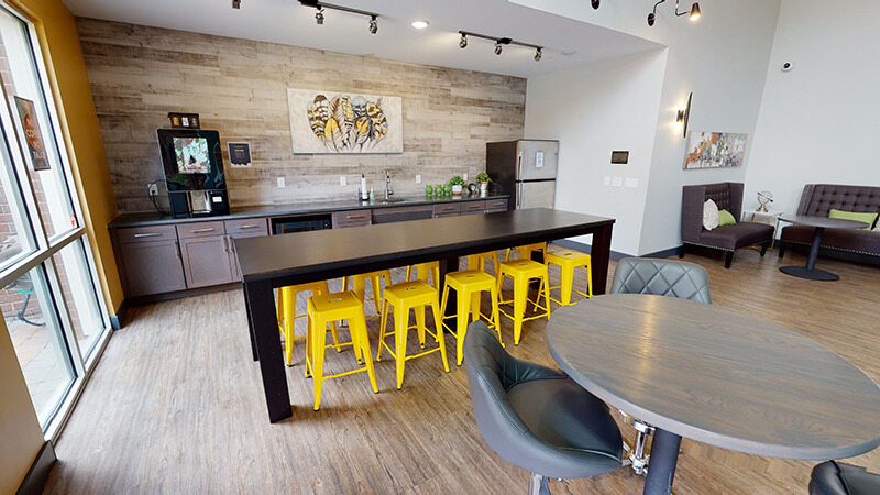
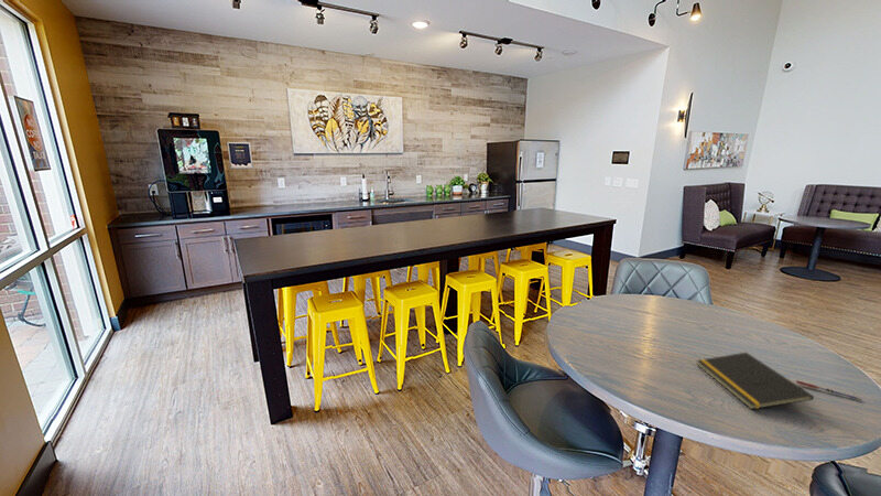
+ notepad [696,352,815,410]
+ pen [795,379,863,402]
